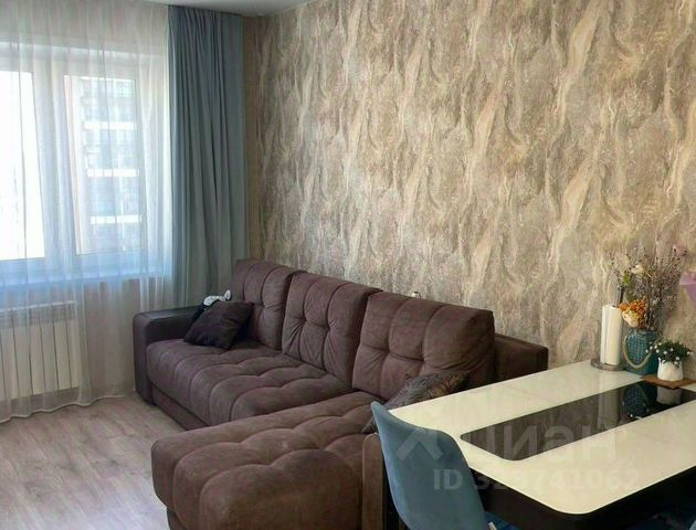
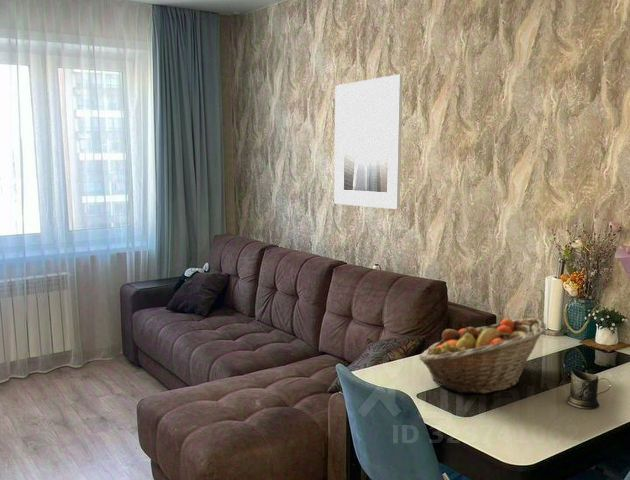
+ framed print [333,73,404,210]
+ mug [566,369,611,410]
+ fruit basket [418,317,547,394]
